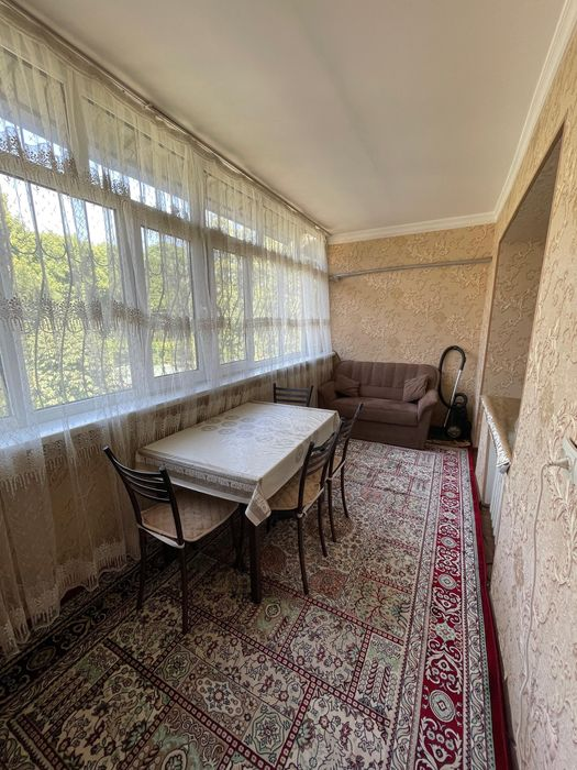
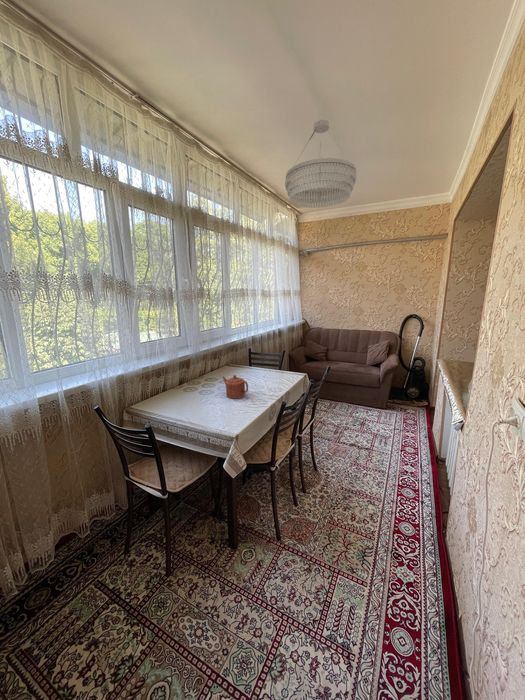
+ teapot [221,374,249,399]
+ chandelier [284,119,357,209]
